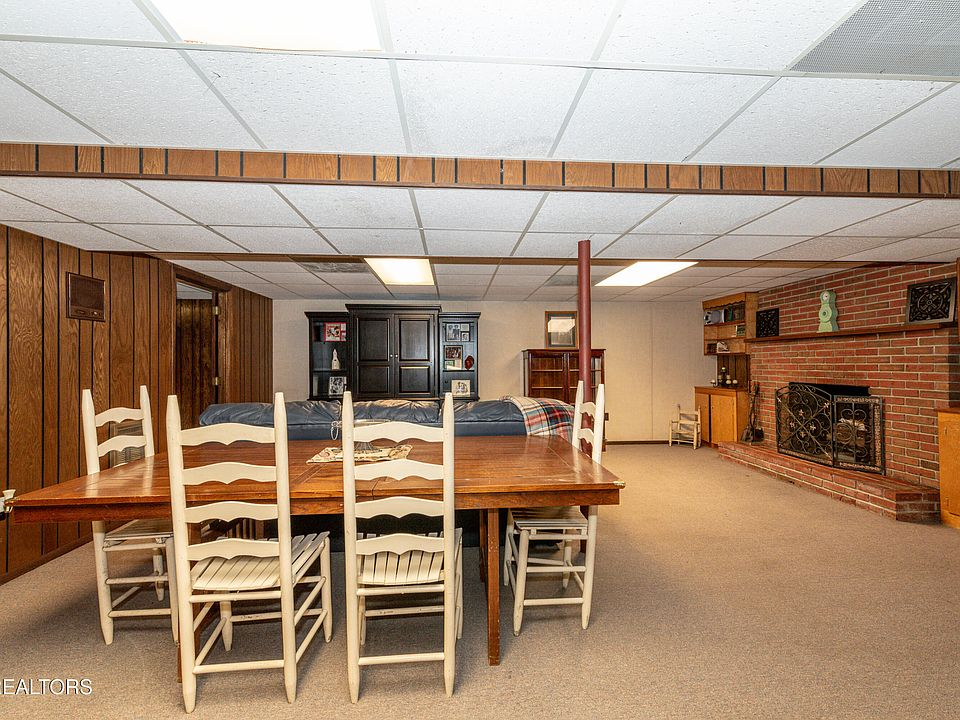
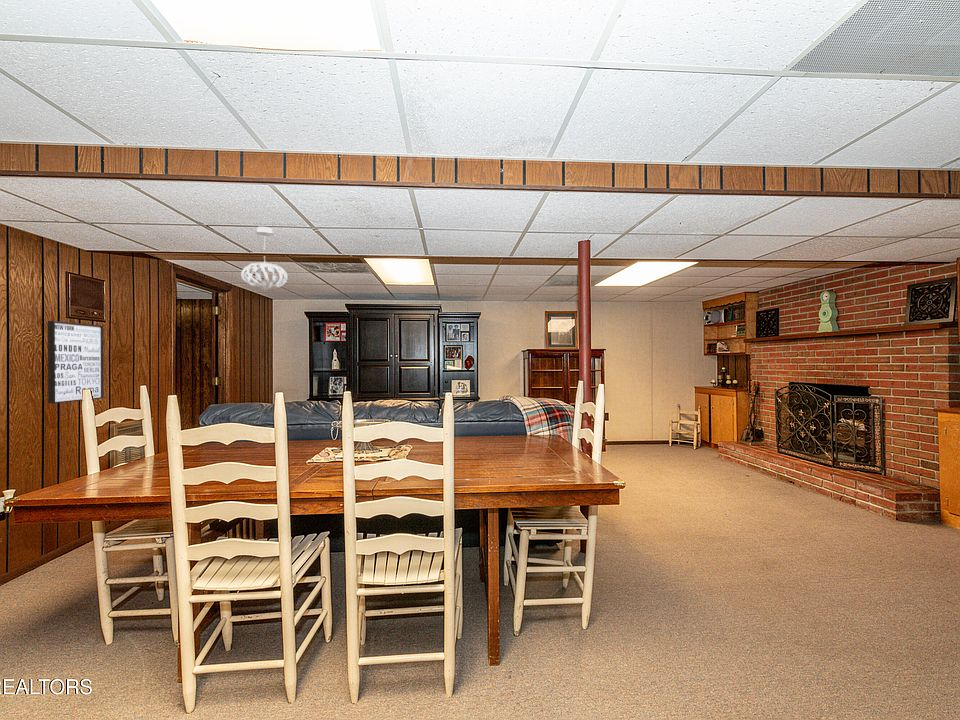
+ pendant light [240,226,289,292]
+ wall art [47,320,105,404]
